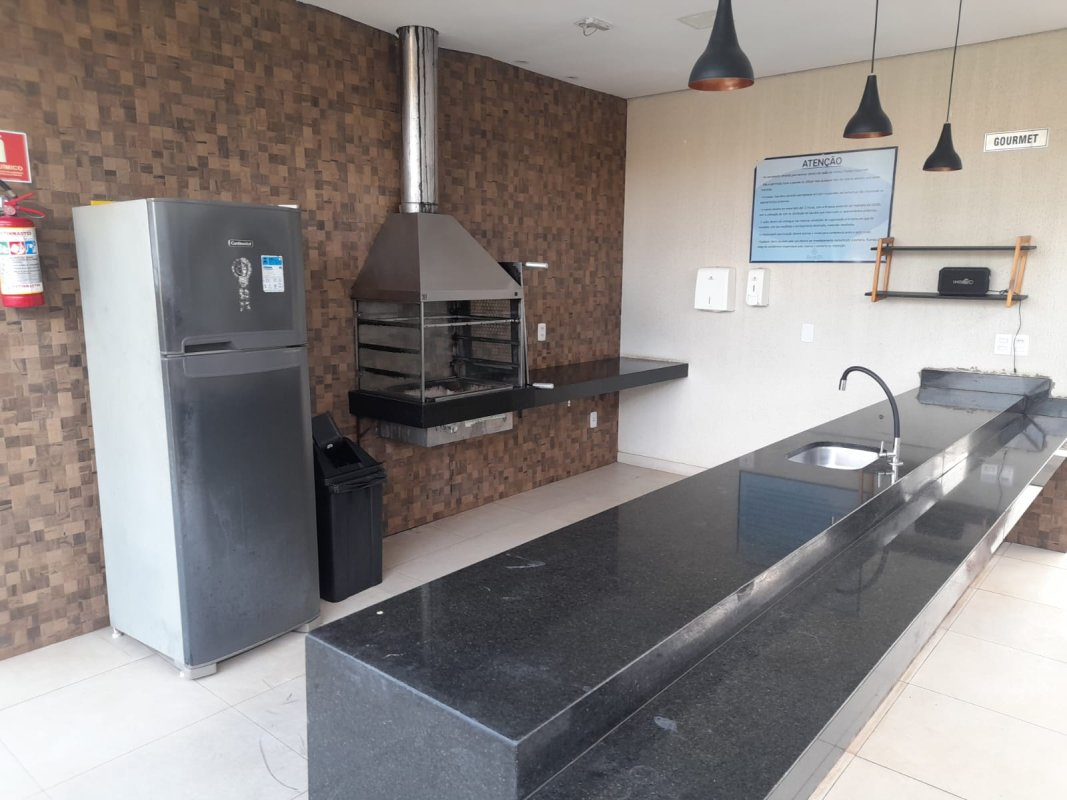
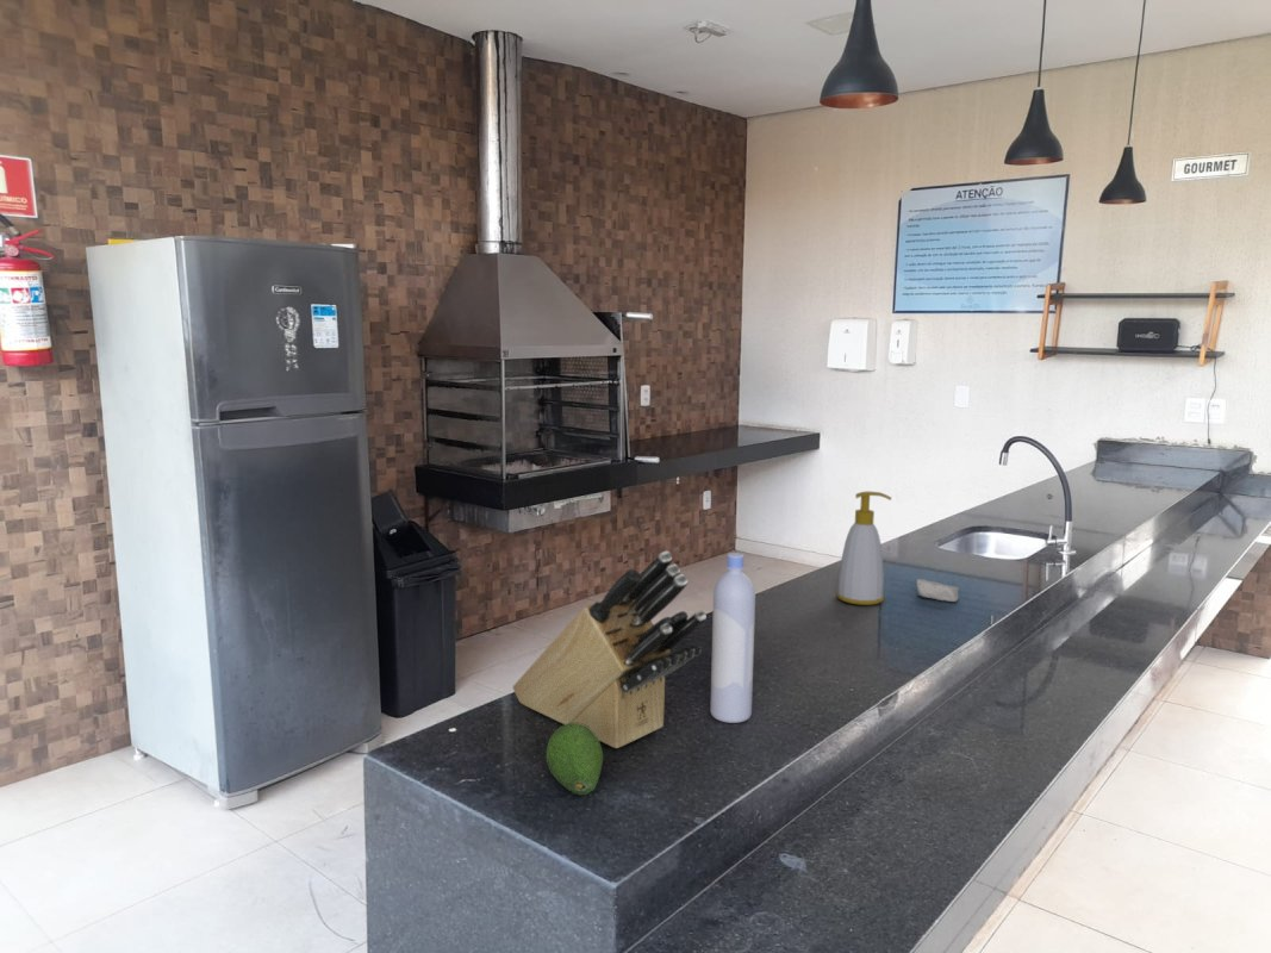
+ soap bottle [835,490,892,606]
+ knife block [512,550,708,749]
+ soap bar [916,578,960,603]
+ bottle [709,552,756,724]
+ fruit [546,723,604,796]
